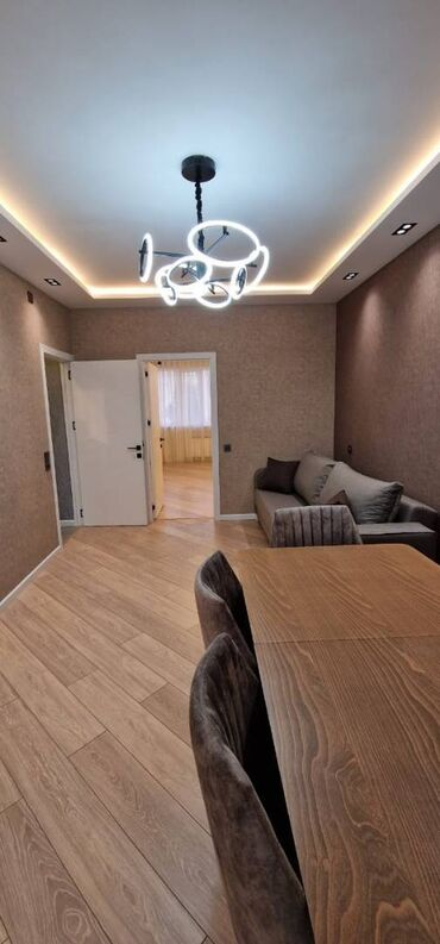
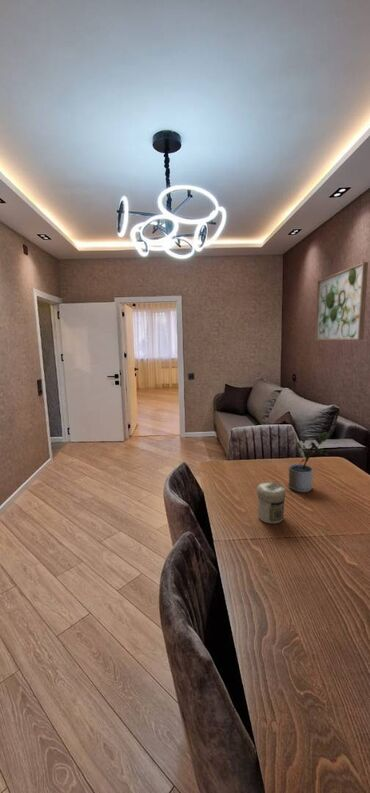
+ potted plant [287,431,329,493]
+ jar [256,481,286,524]
+ wall art [314,261,369,341]
